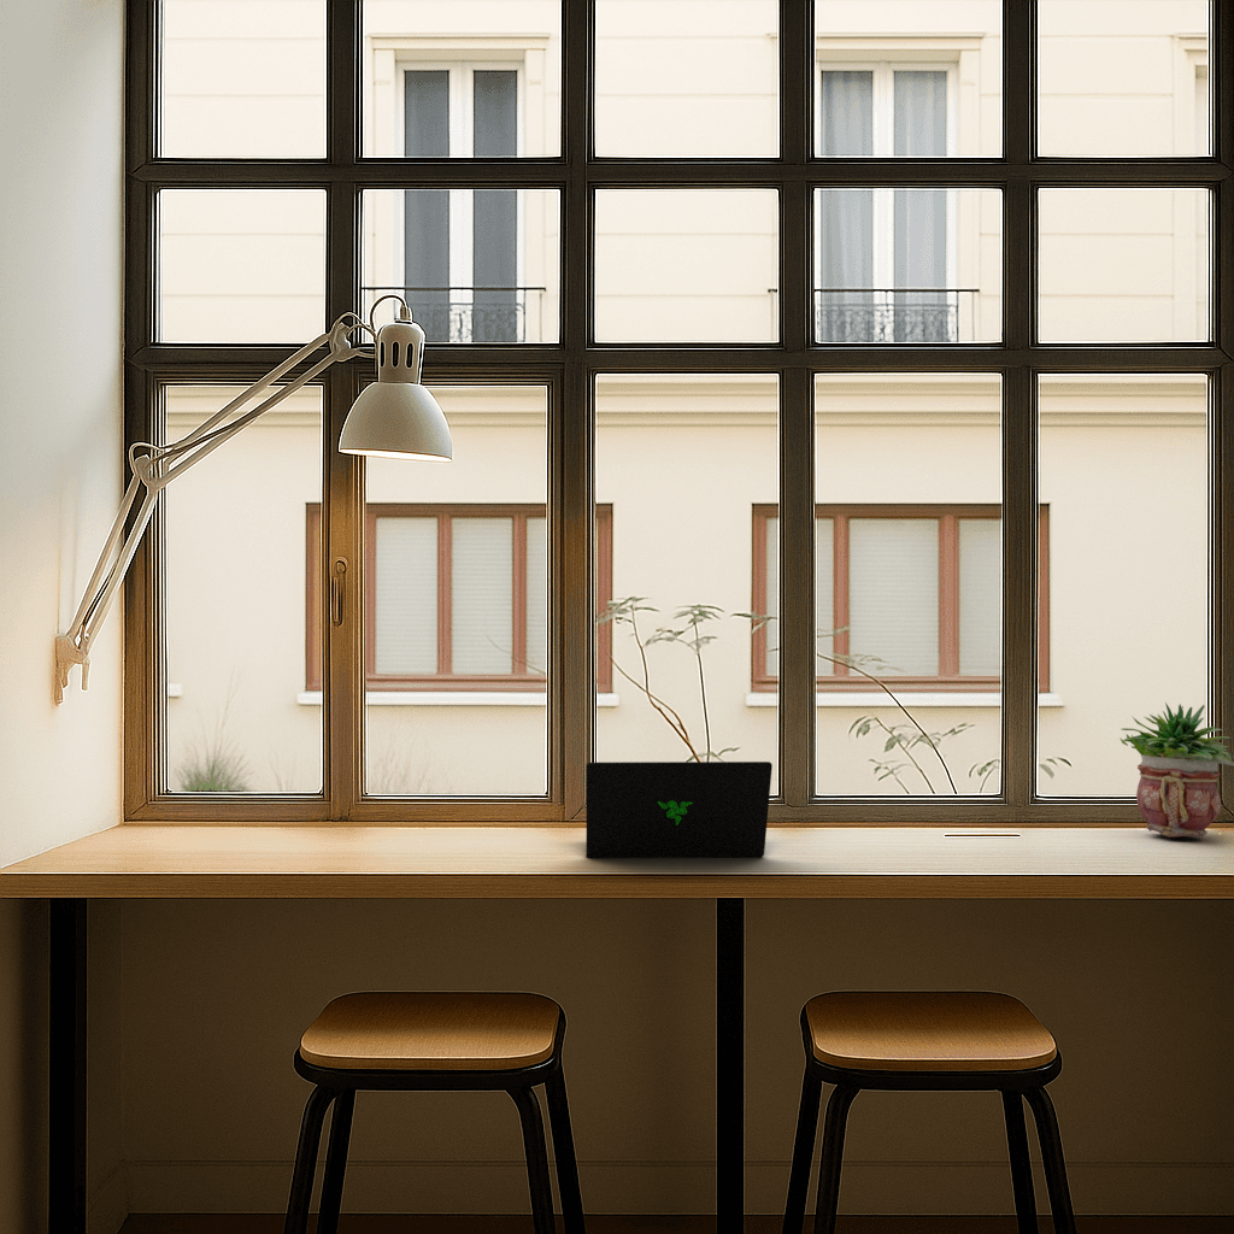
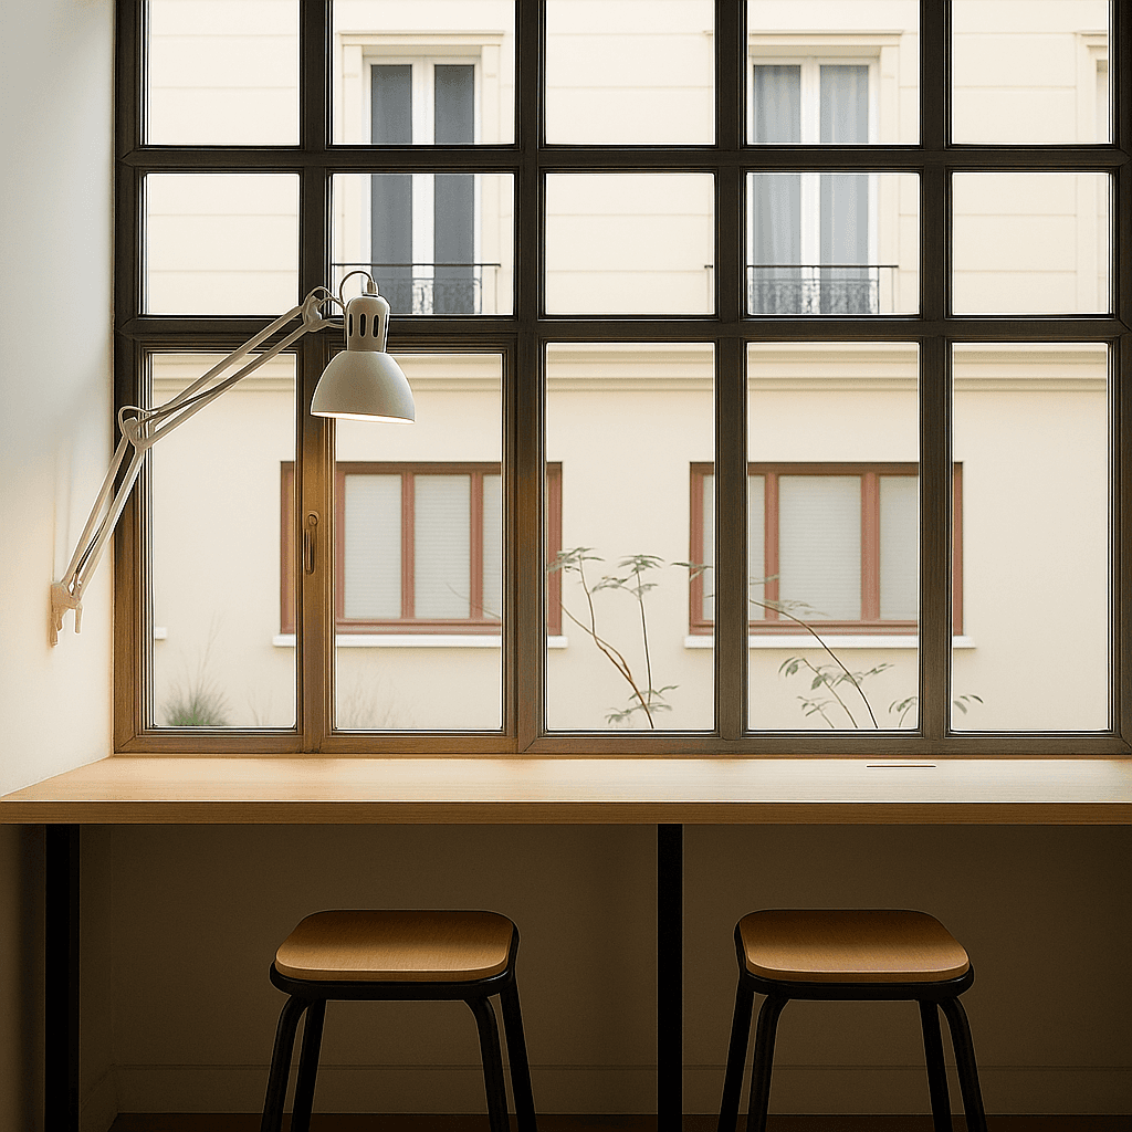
- laptop [584,760,774,859]
- potted plant [1120,701,1234,839]
